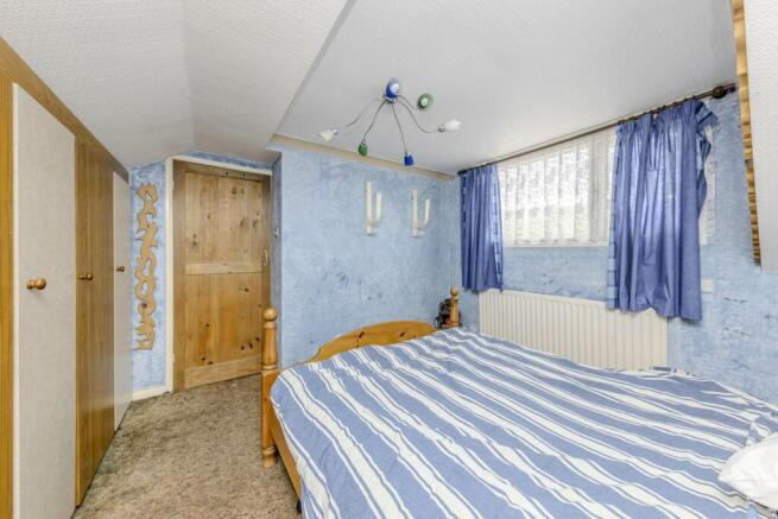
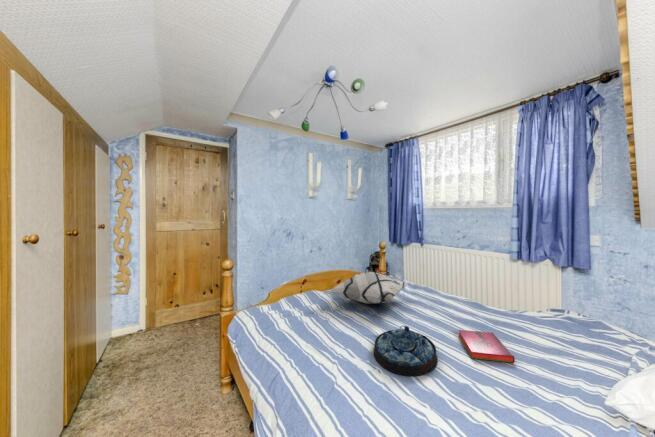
+ decorative pillow [328,271,409,305]
+ serving tray [373,325,439,377]
+ hardback book [458,329,516,364]
